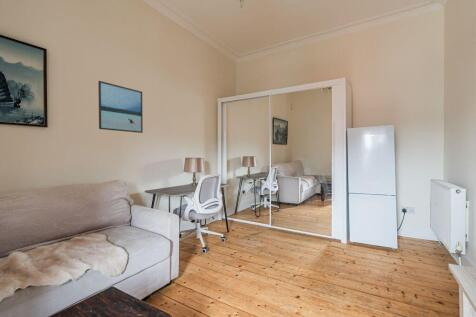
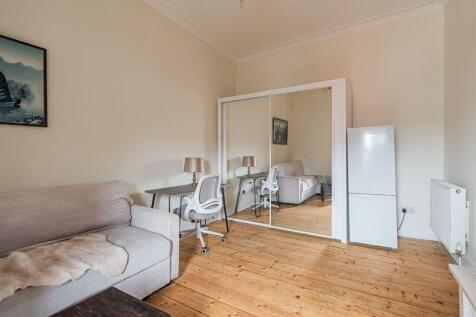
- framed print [97,80,144,134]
